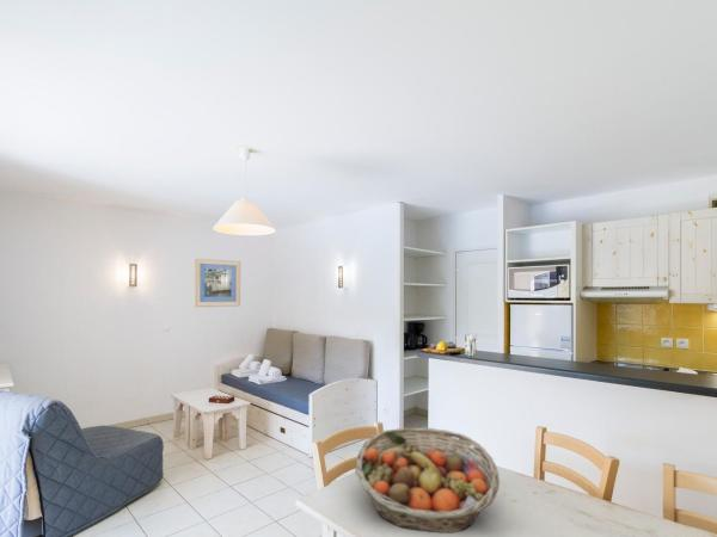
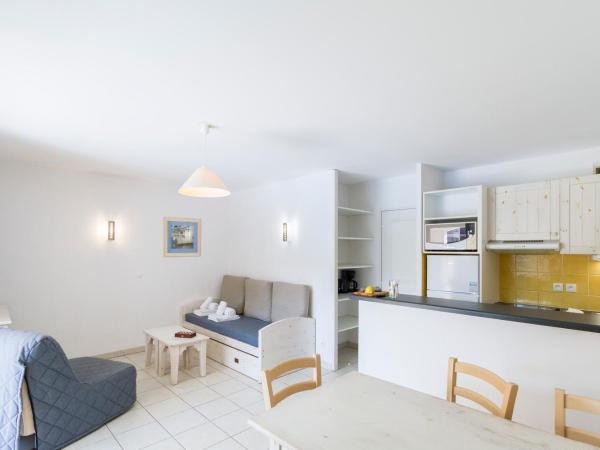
- fruit basket [354,426,501,535]
